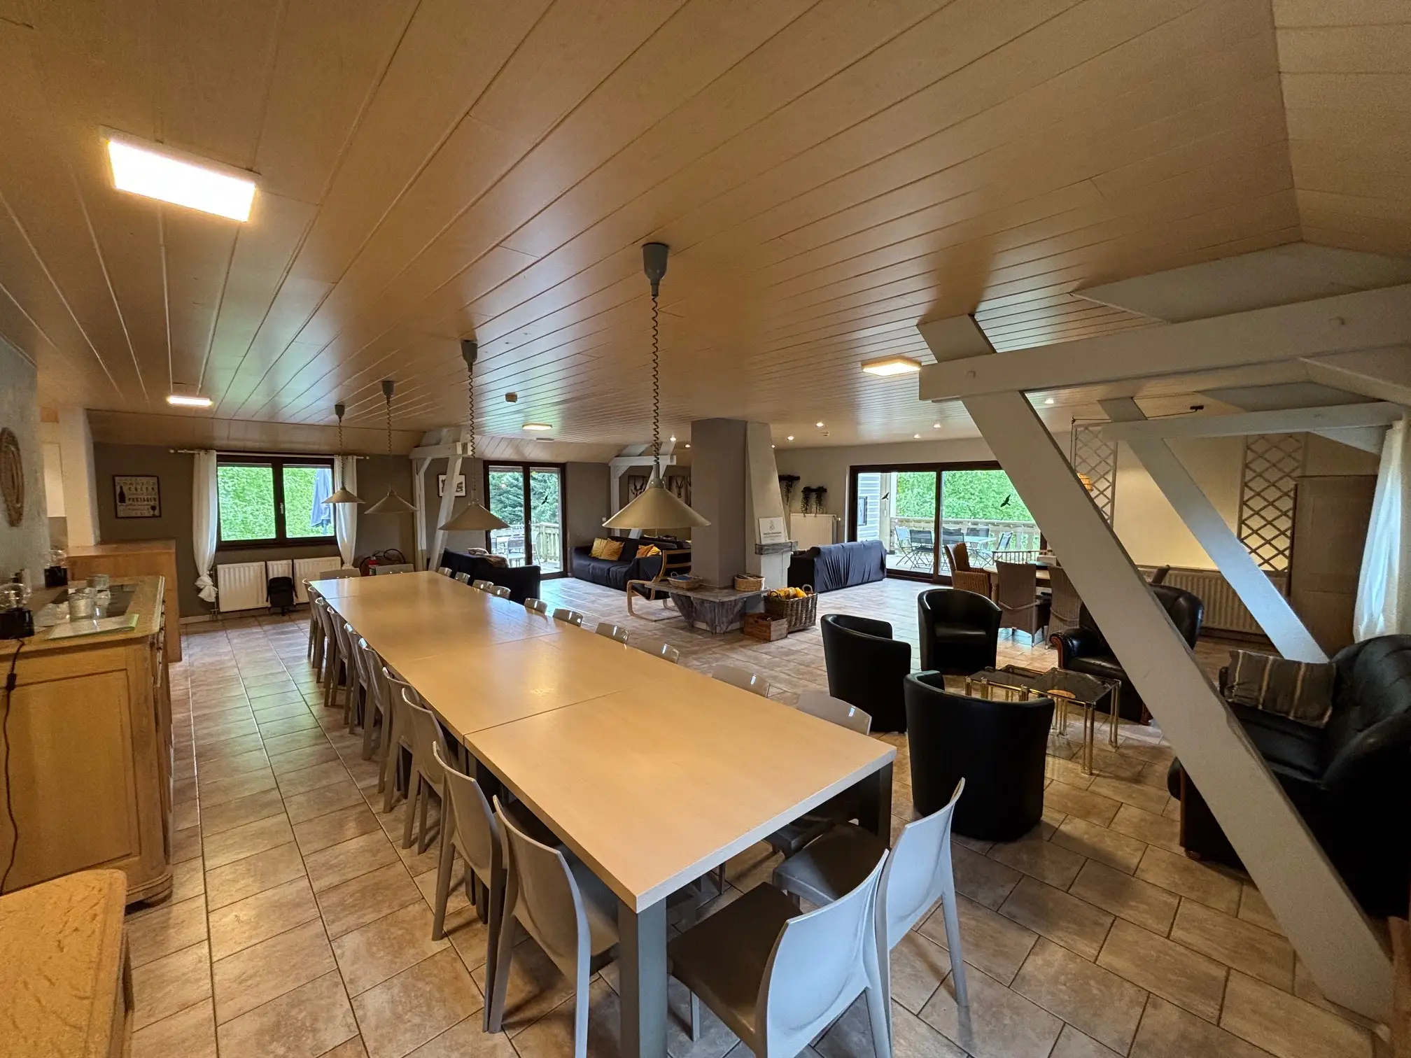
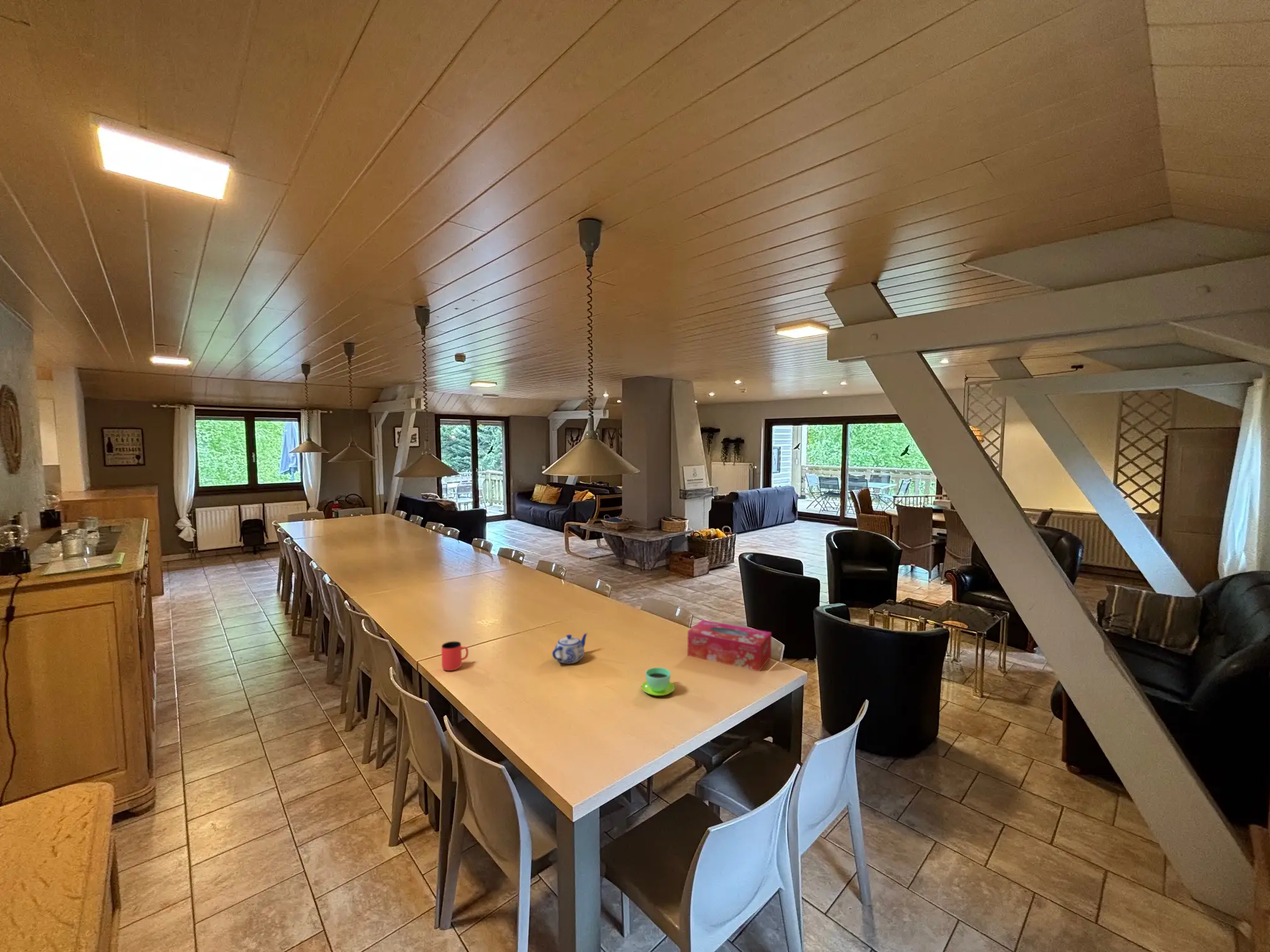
+ tissue box [687,619,772,672]
+ cup [641,667,675,696]
+ teapot [552,632,588,664]
+ cup [441,641,469,671]
